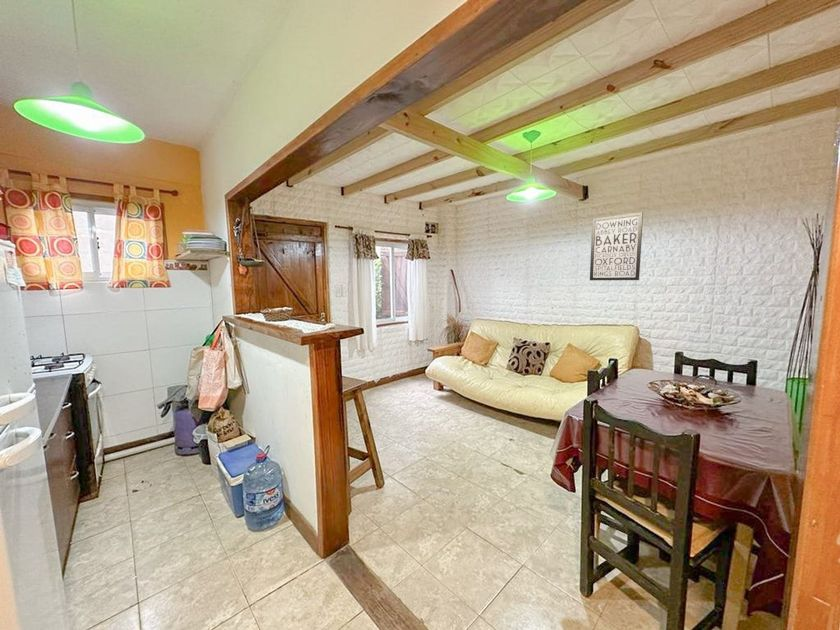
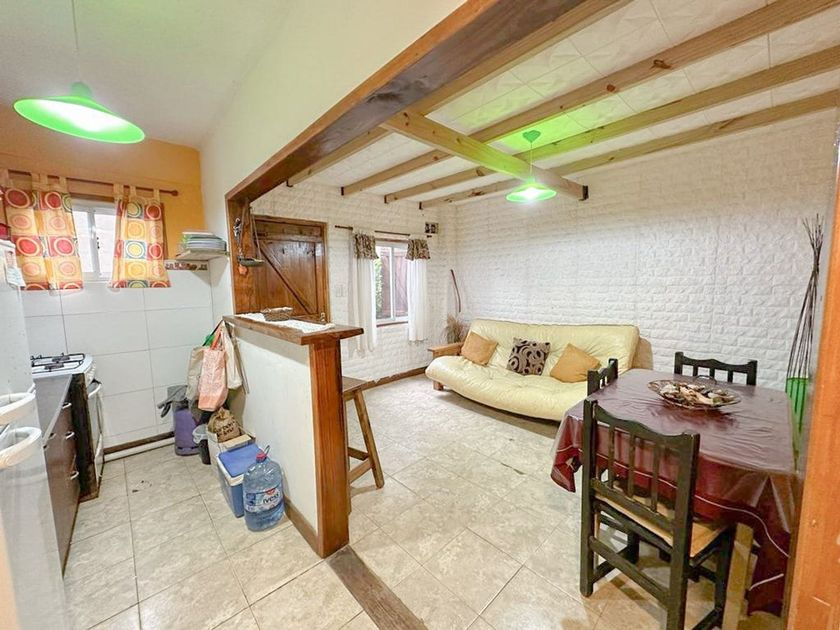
- wall art [589,211,644,281]
